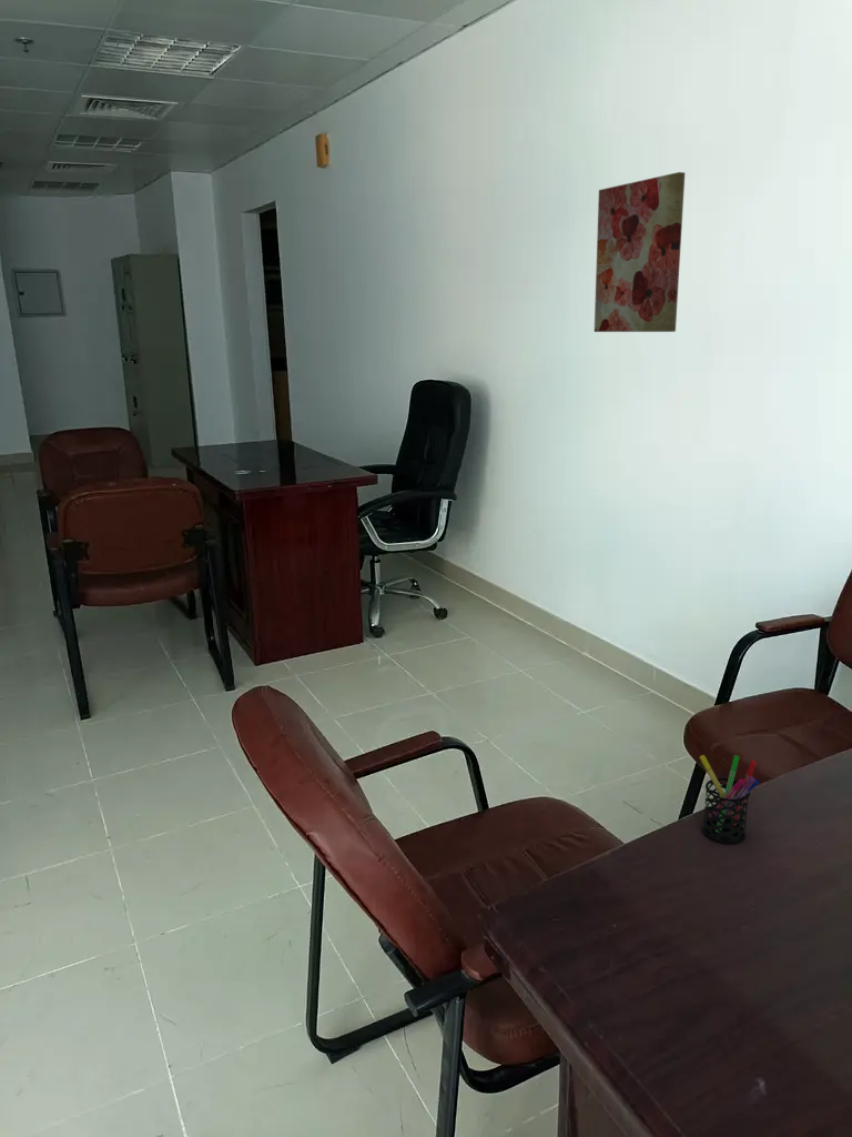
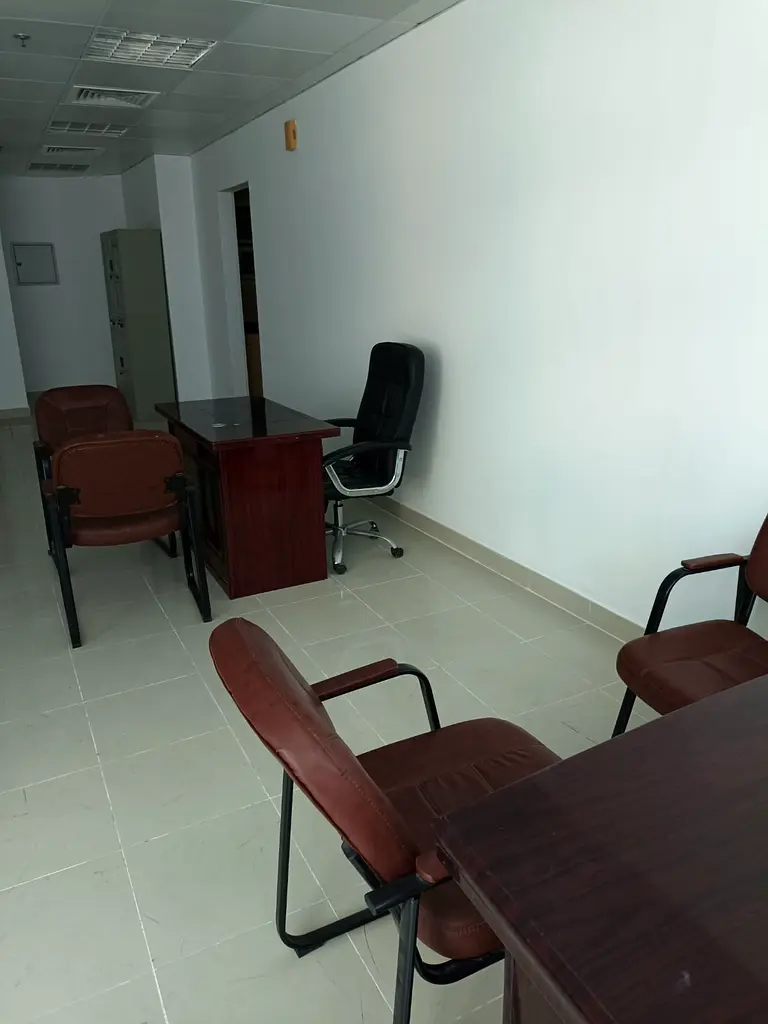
- pen holder [699,754,760,845]
- wall art [594,171,686,333]
